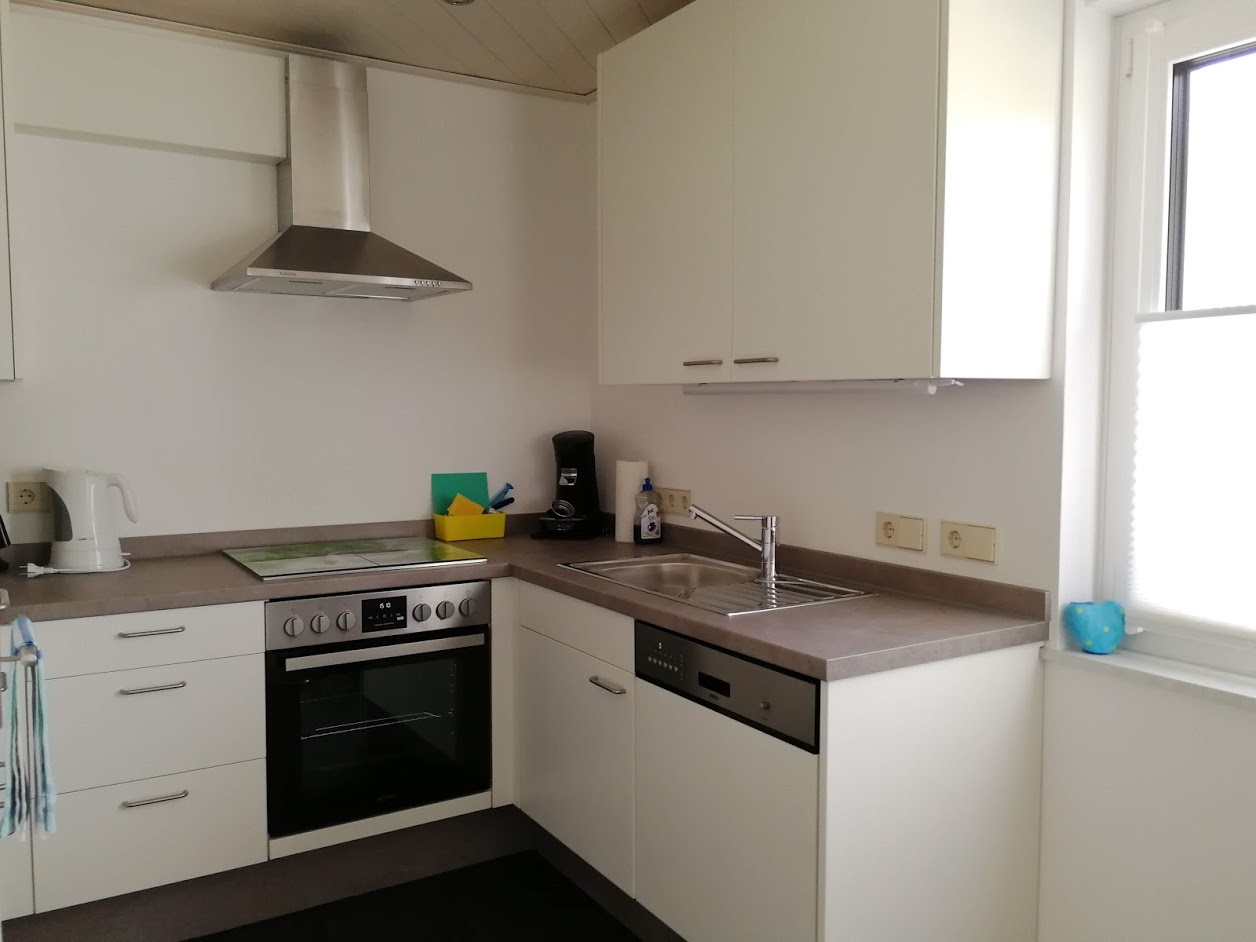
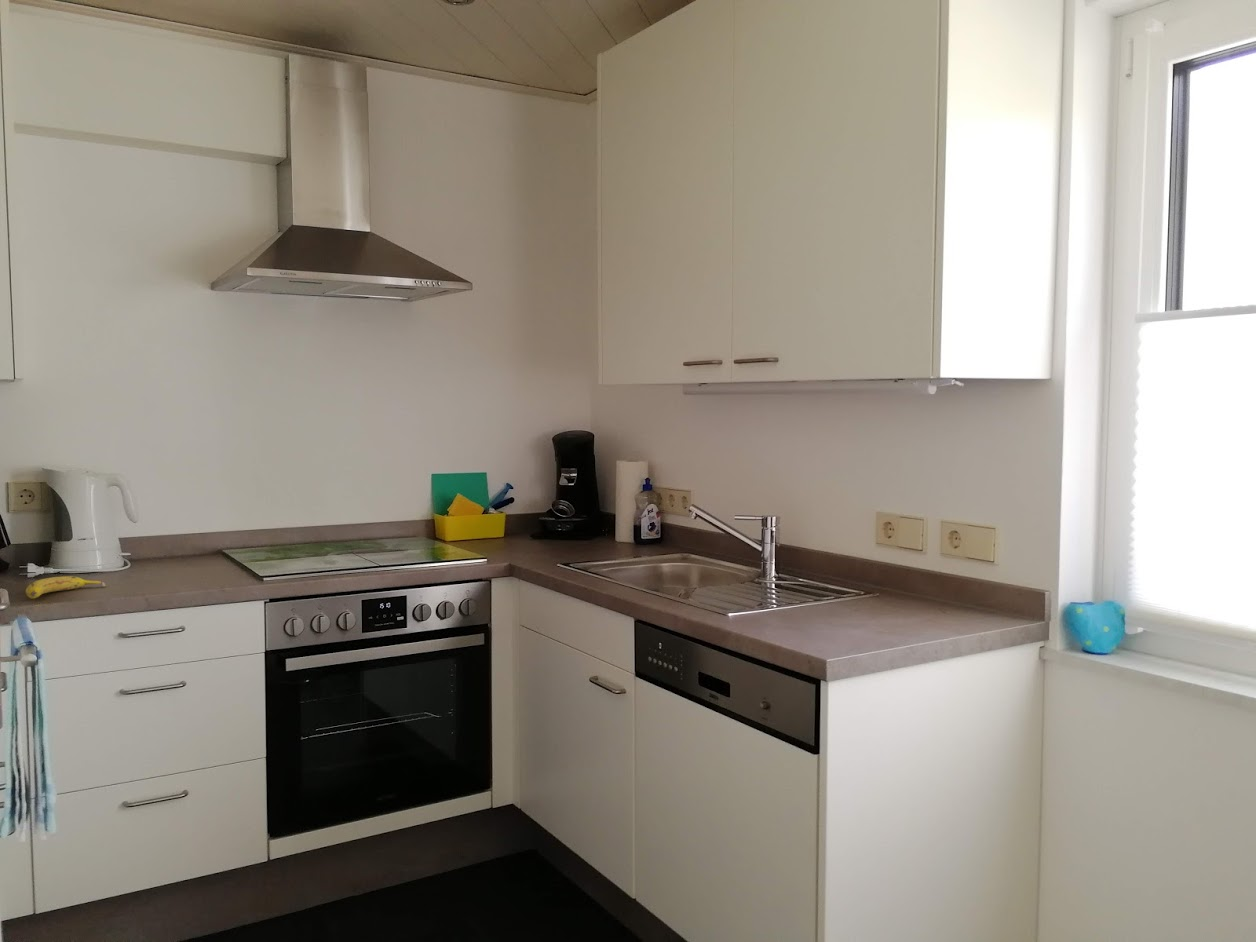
+ fruit [25,575,107,600]
